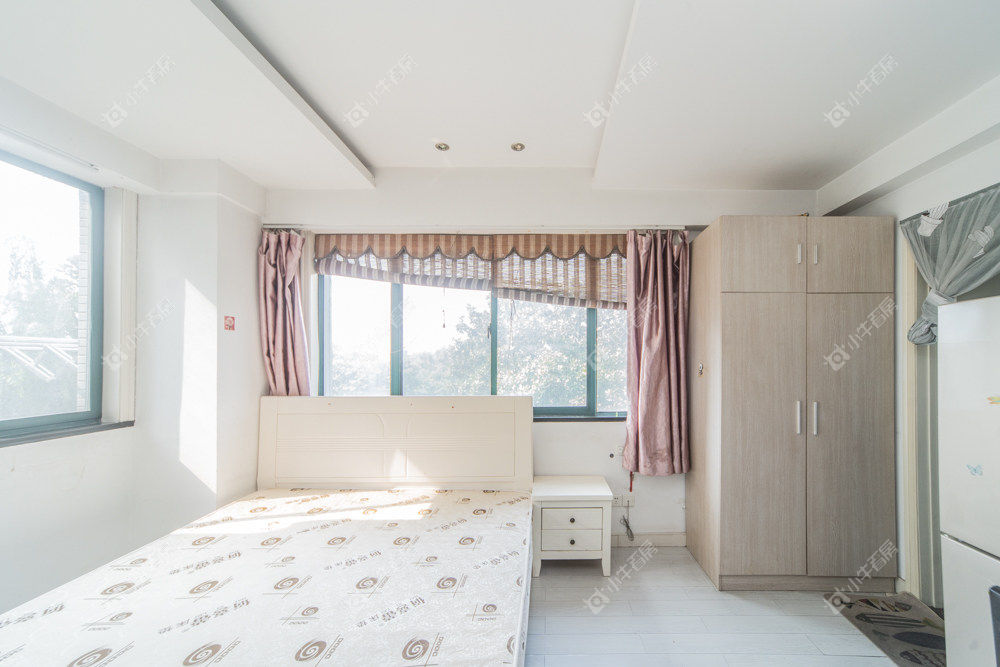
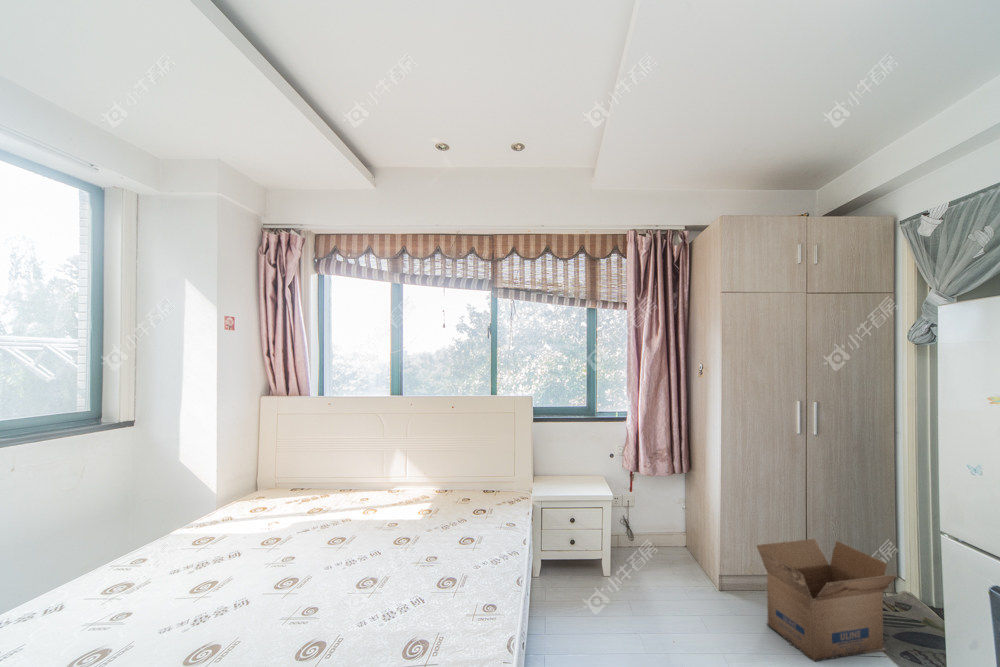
+ cardboard box [755,538,897,663]
